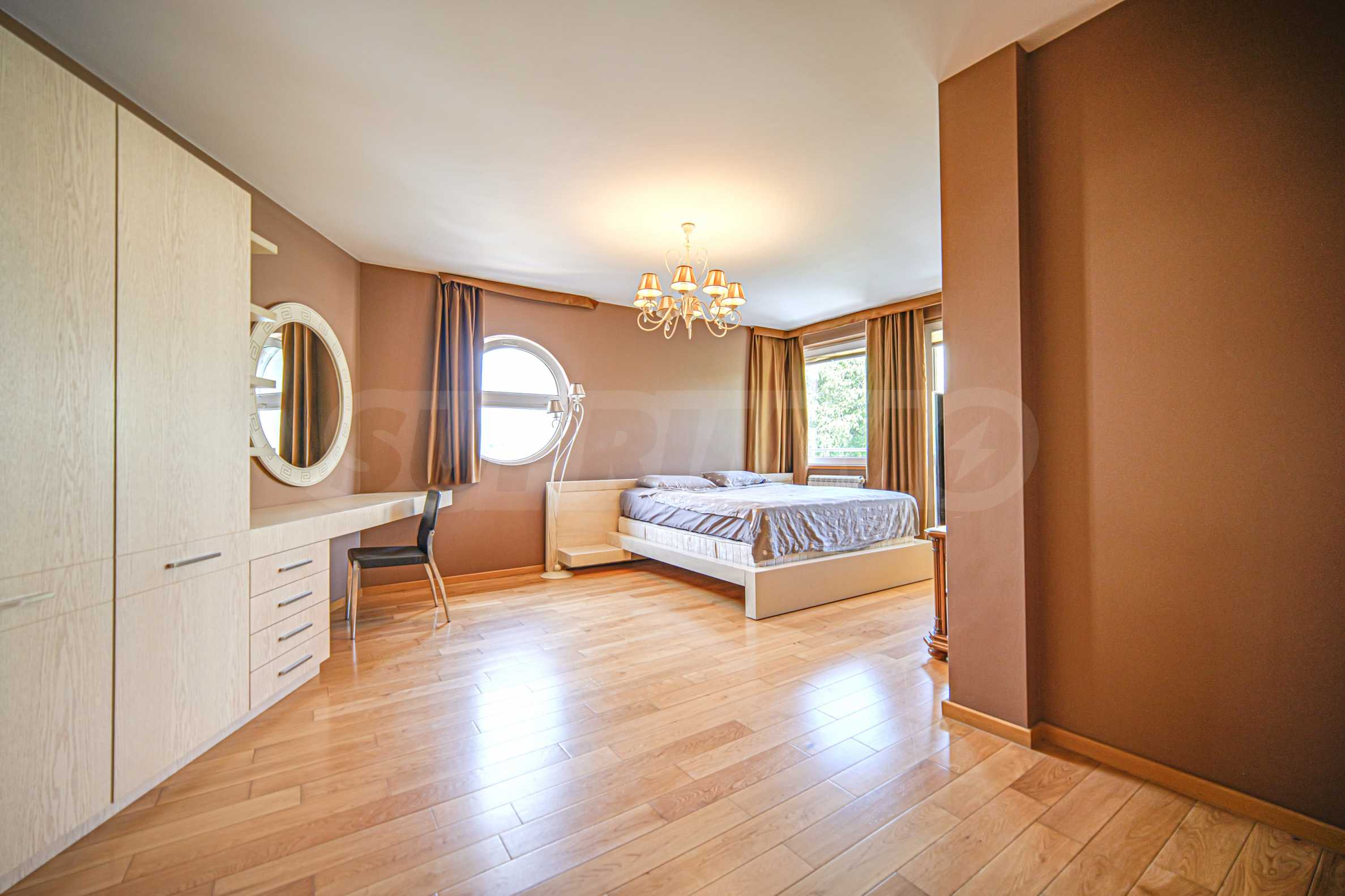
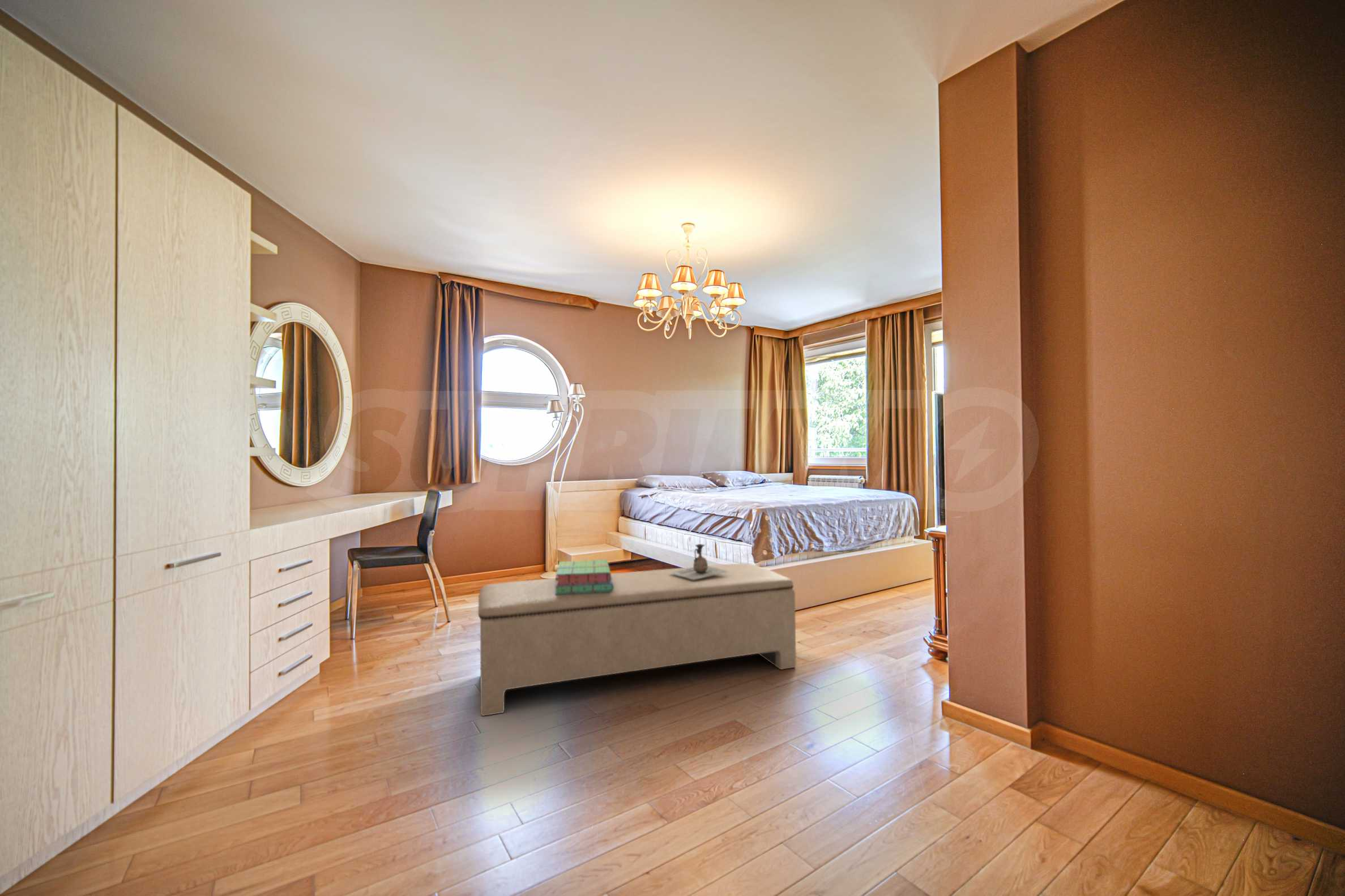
+ decorative vase [670,543,727,580]
+ bench [477,563,797,717]
+ stack of books [555,559,613,595]
